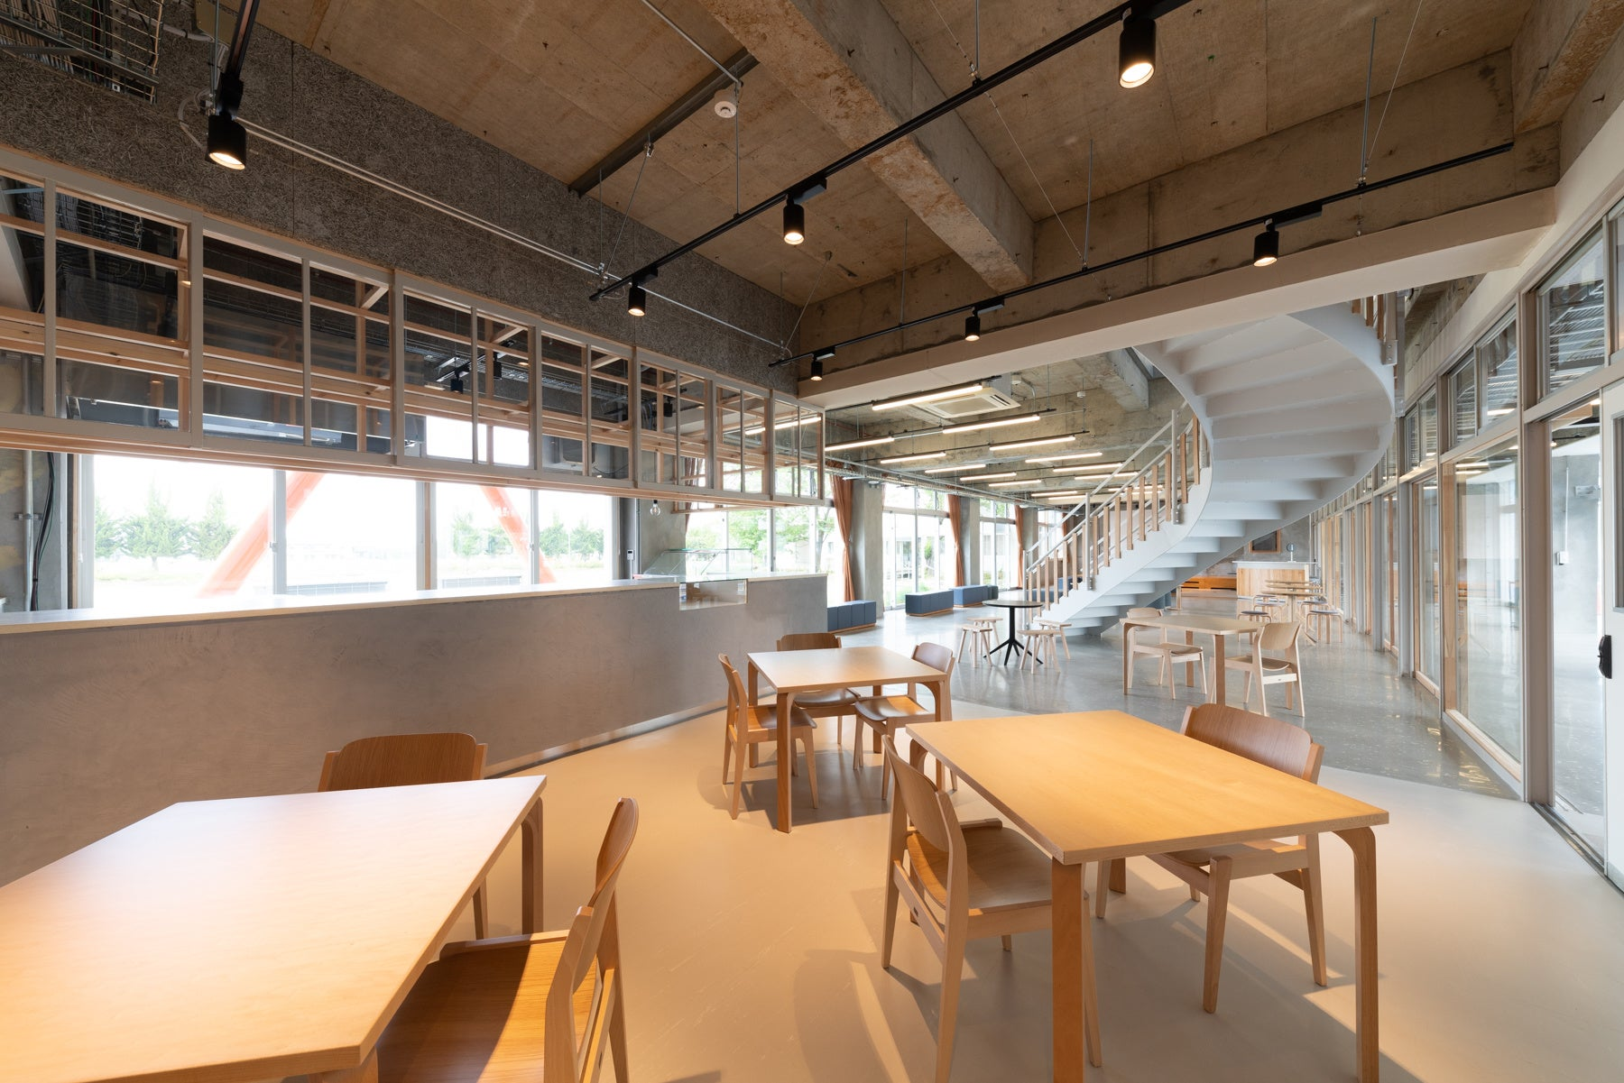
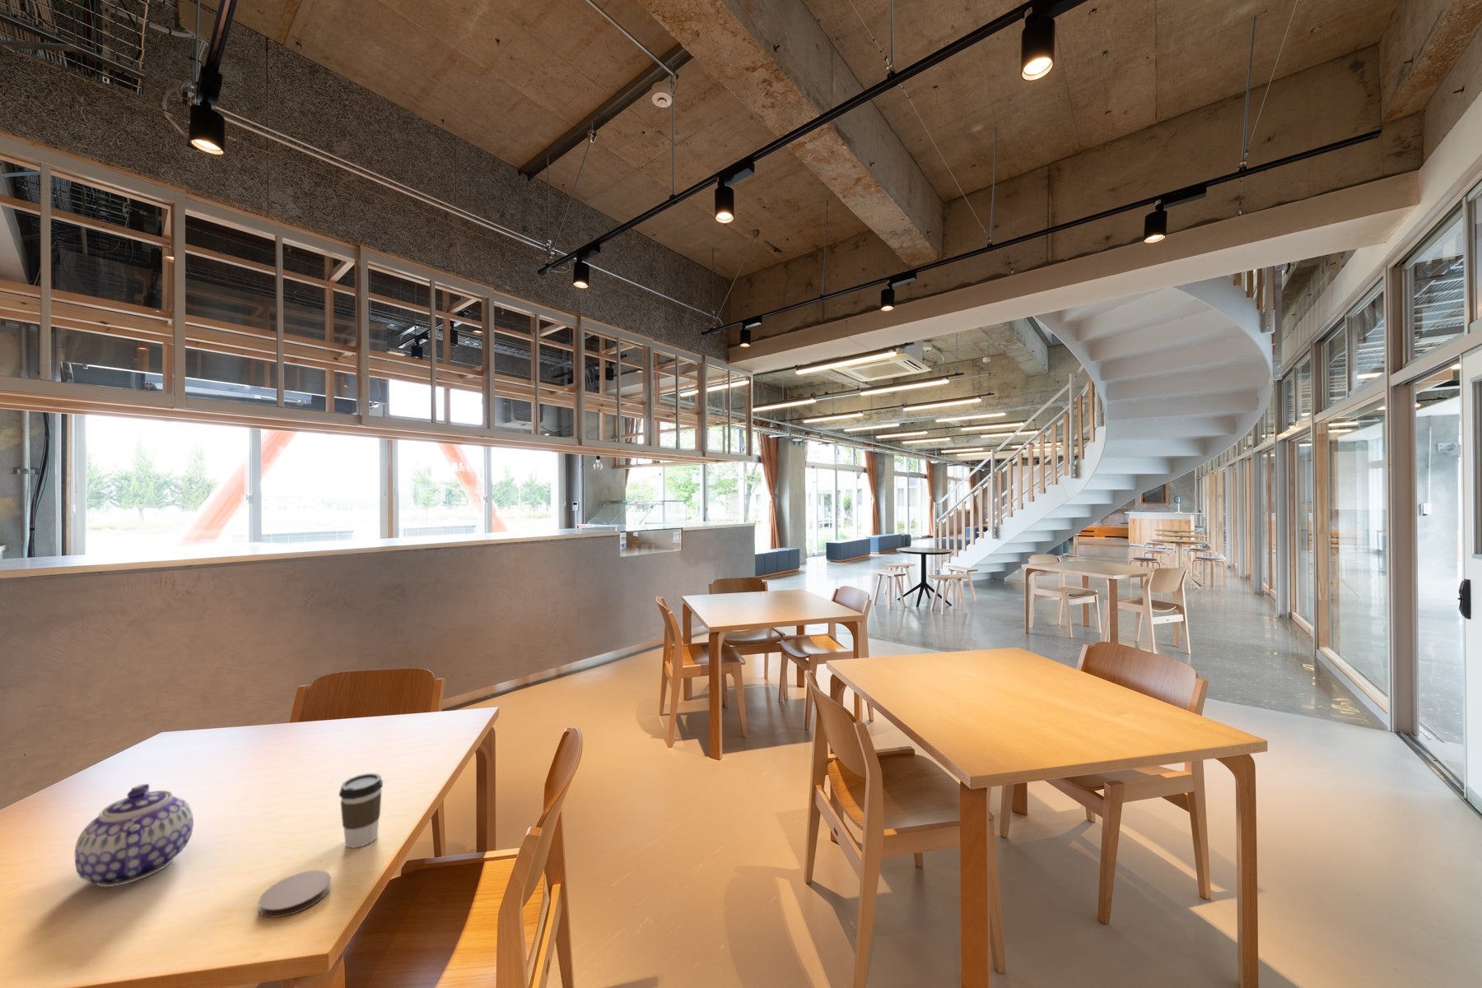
+ teapot [74,783,194,888]
+ coffee cup [339,773,384,849]
+ coaster [258,870,332,919]
